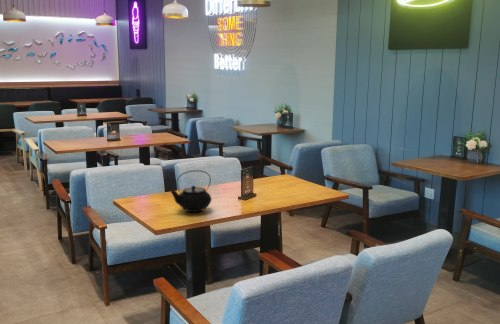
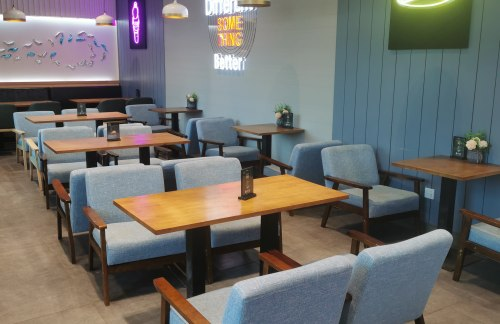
- teapot [169,169,213,213]
